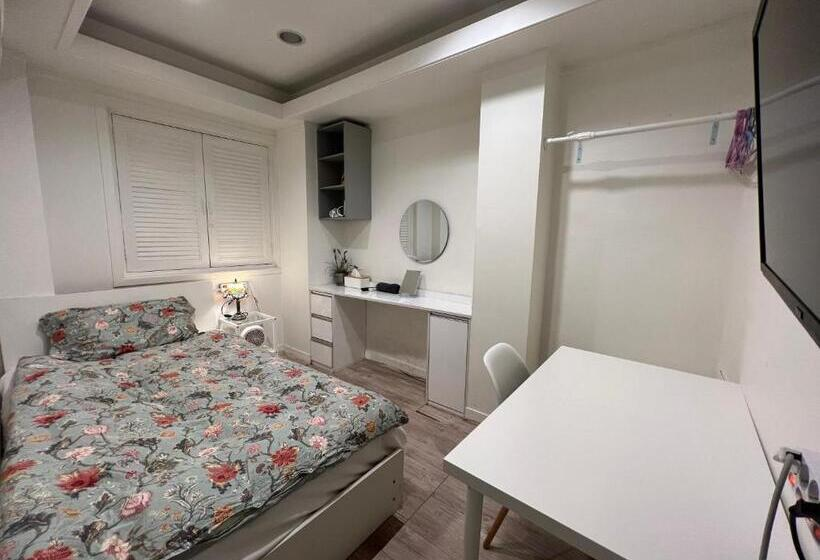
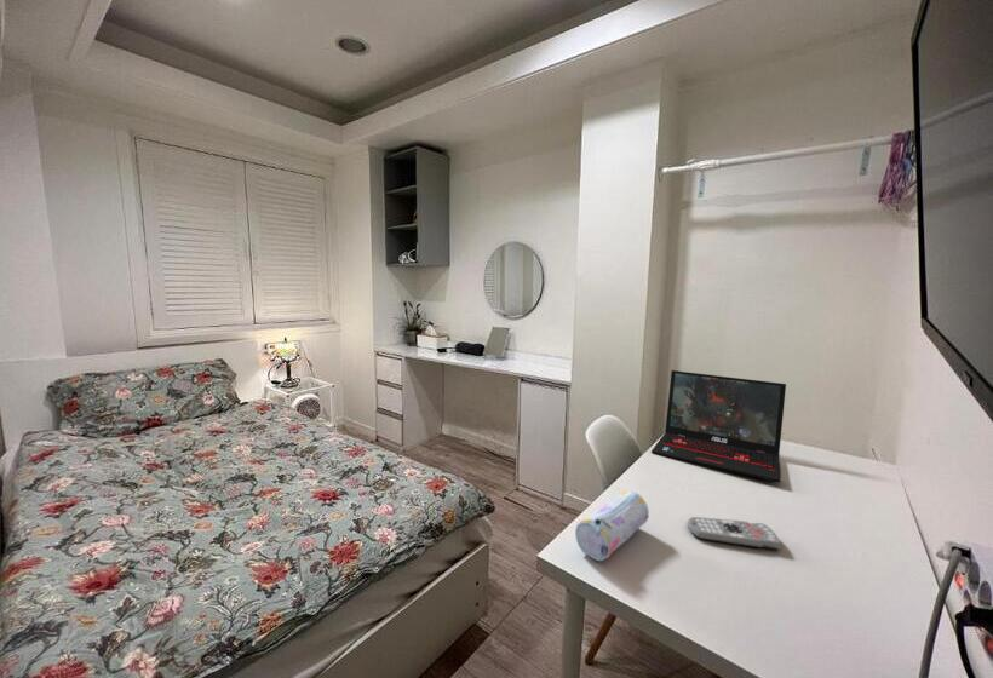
+ pencil case [574,489,650,562]
+ laptop [650,369,787,483]
+ remote control [687,516,782,551]
